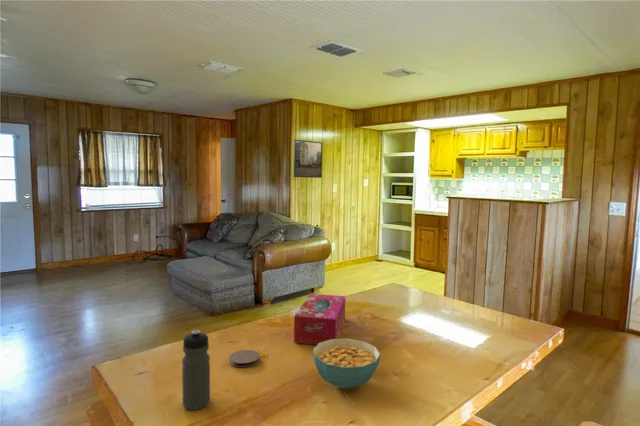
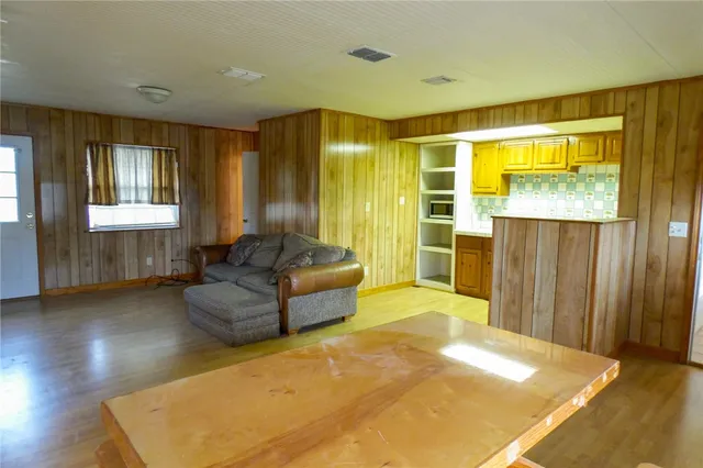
- water bottle [181,329,211,411]
- cereal bowl [312,337,381,390]
- coaster [228,349,261,368]
- tissue box [293,293,346,346]
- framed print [292,139,323,179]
